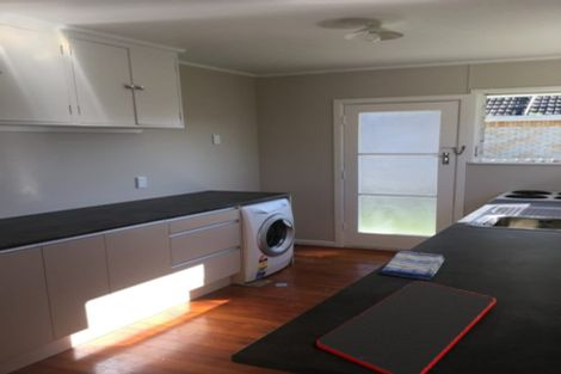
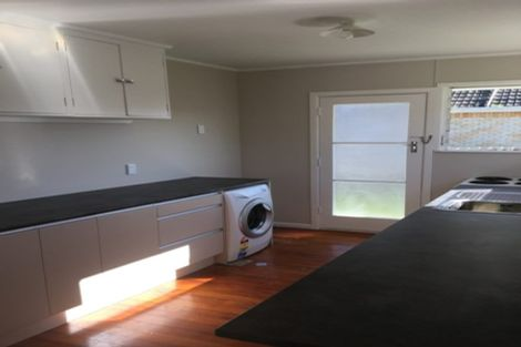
- dish towel [380,250,445,282]
- cutting board [315,280,498,374]
